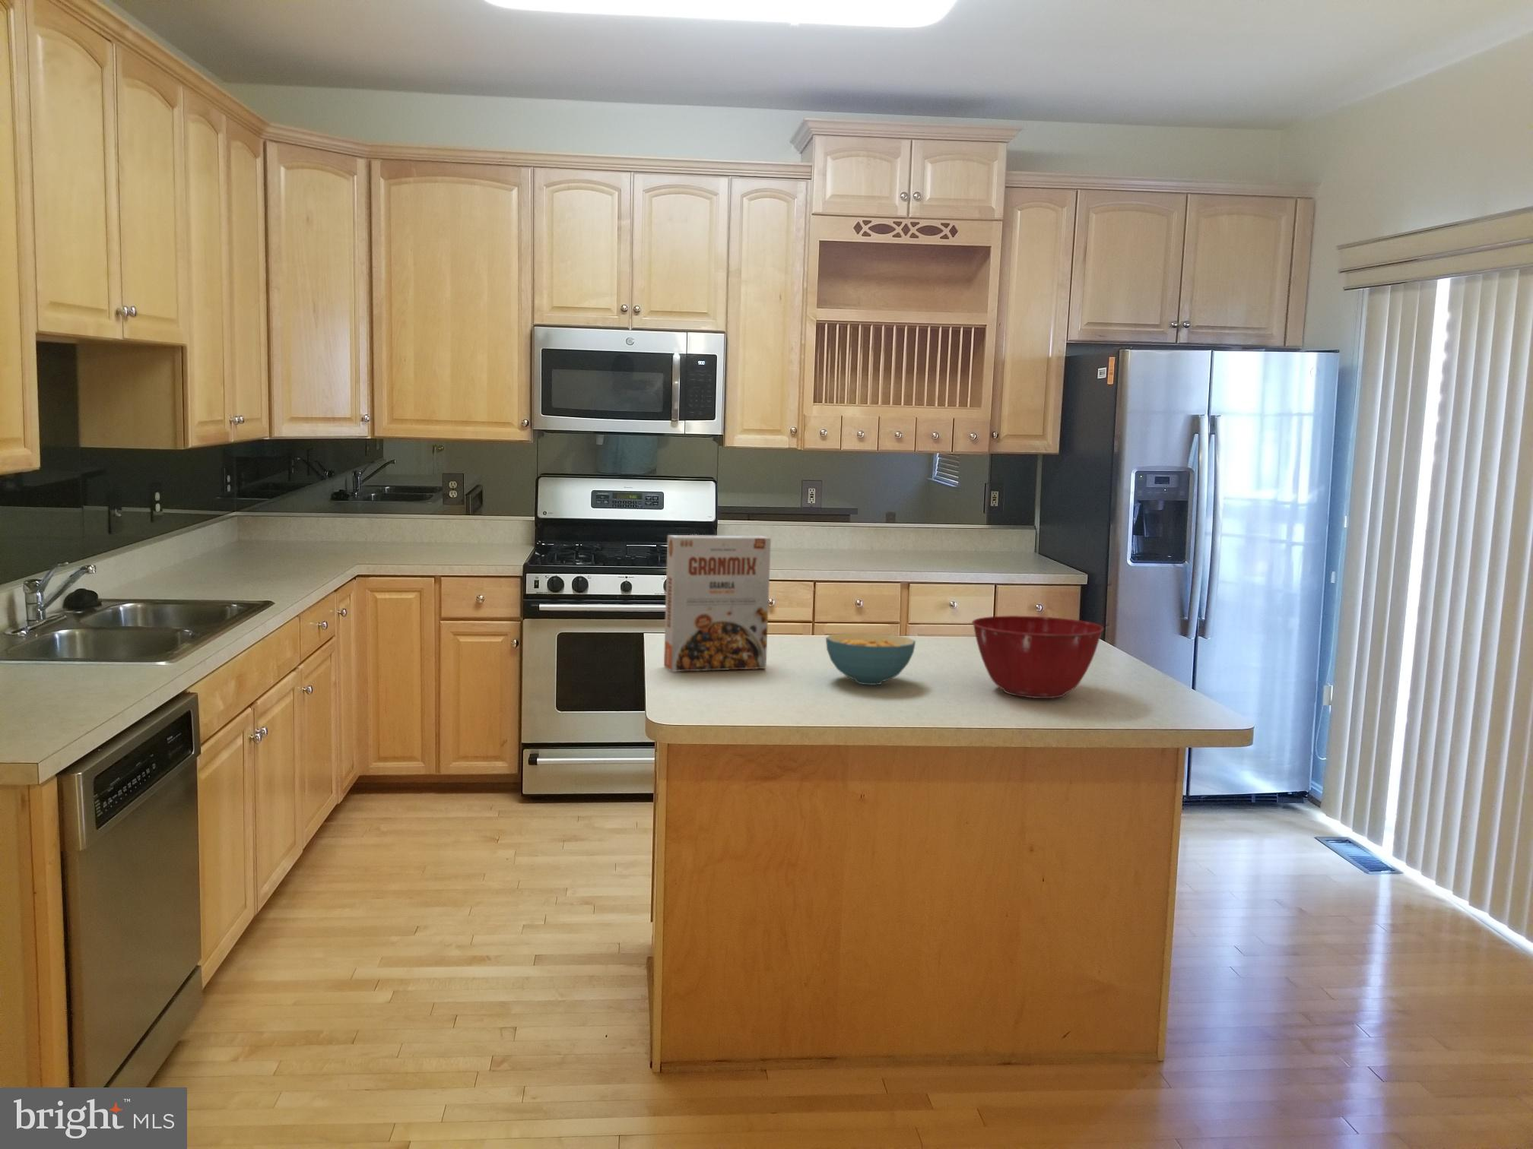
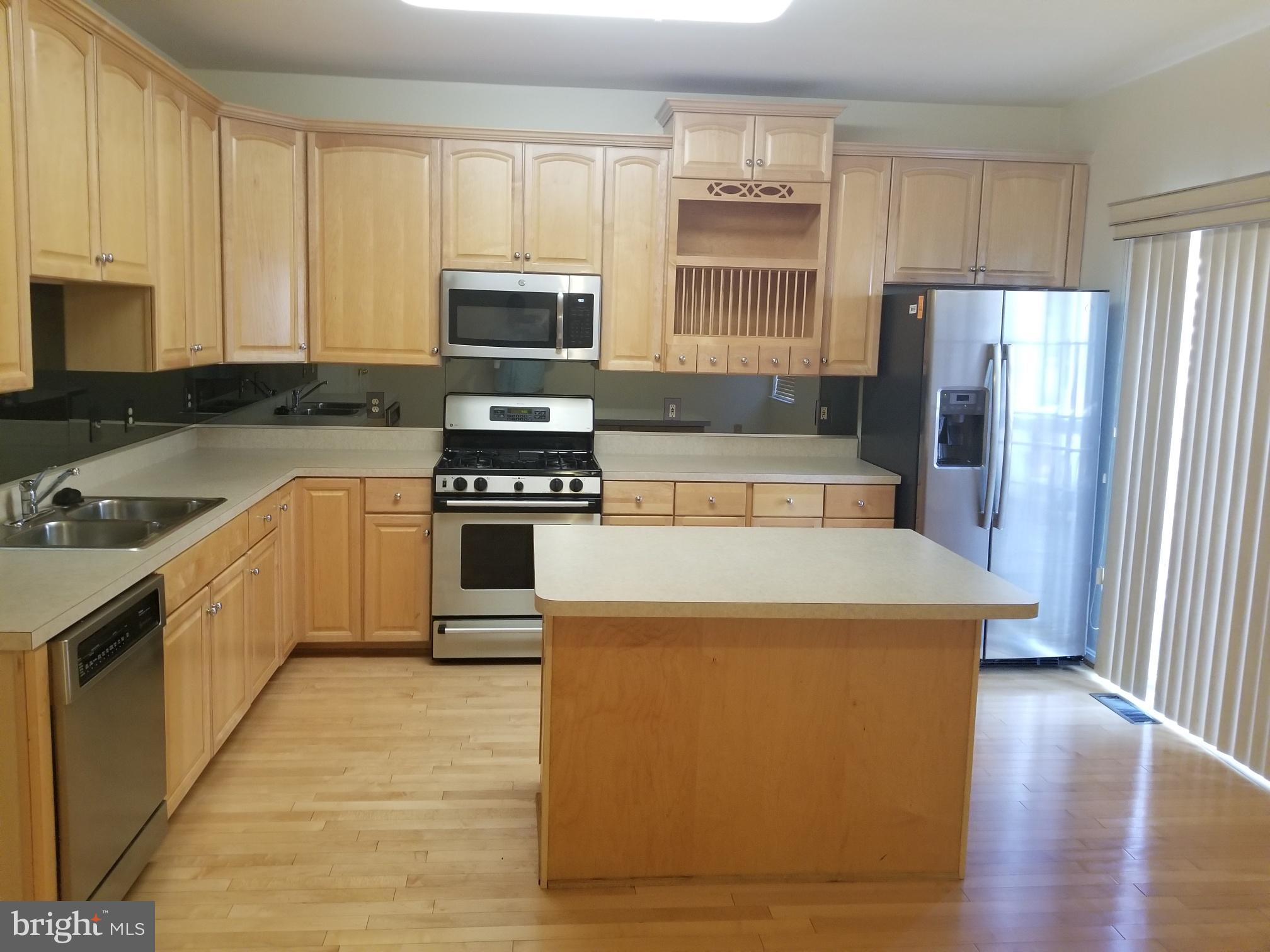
- cereal bowl [826,631,916,687]
- cereal box [663,535,771,672]
- mixing bowl [970,614,1104,699]
